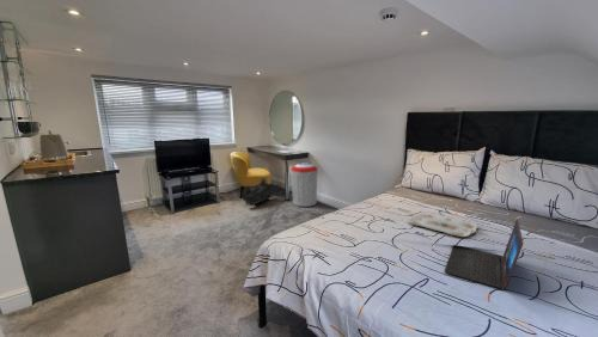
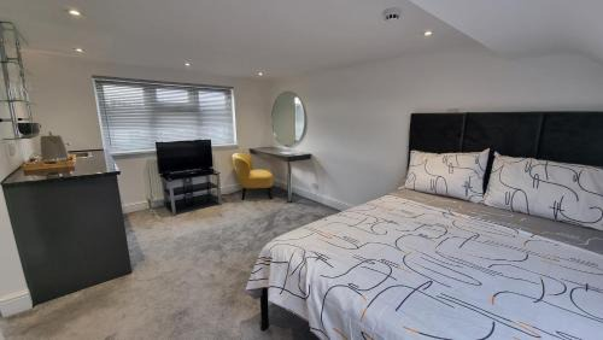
- serving tray [408,212,480,238]
- trash can [289,161,319,208]
- body armor [240,177,273,207]
- laptop [444,217,525,290]
